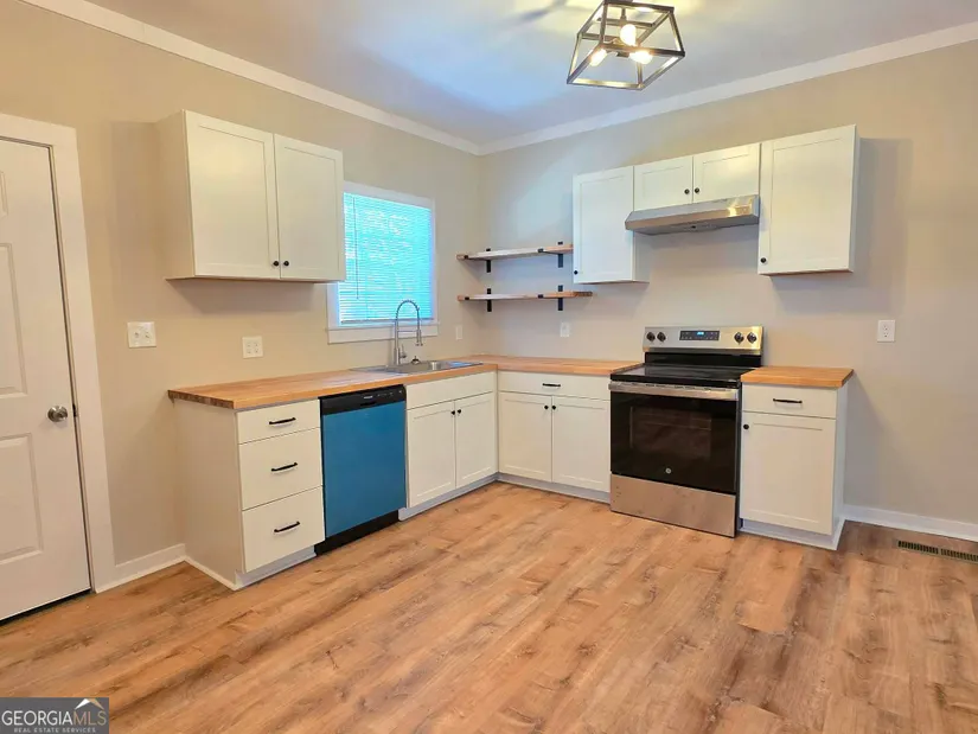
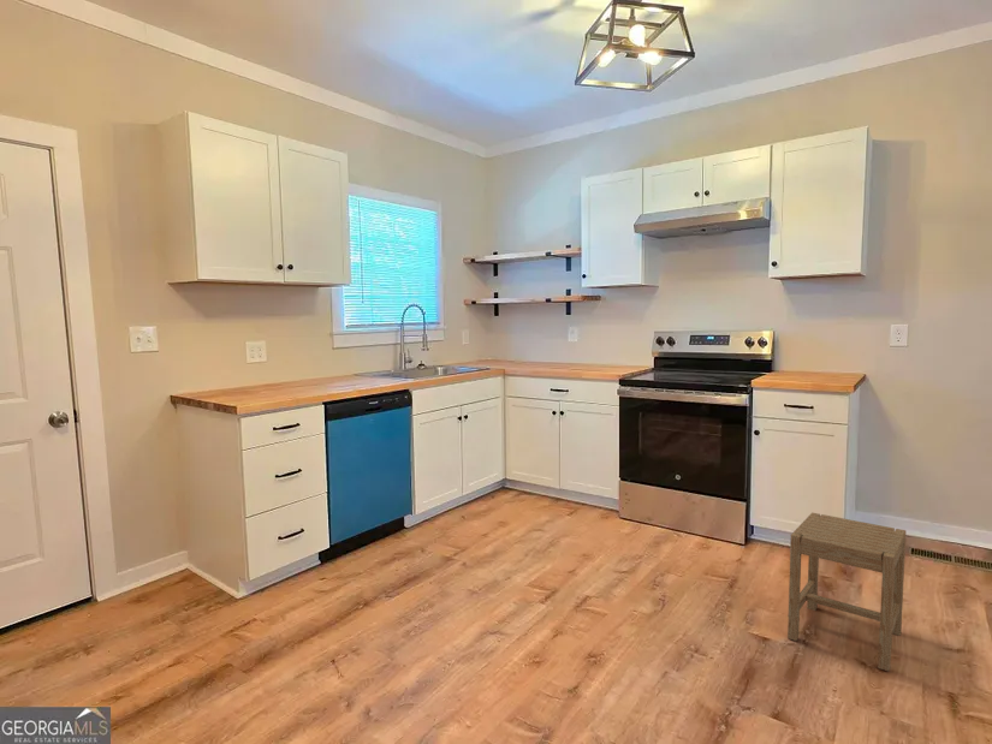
+ stool [786,512,907,672]
